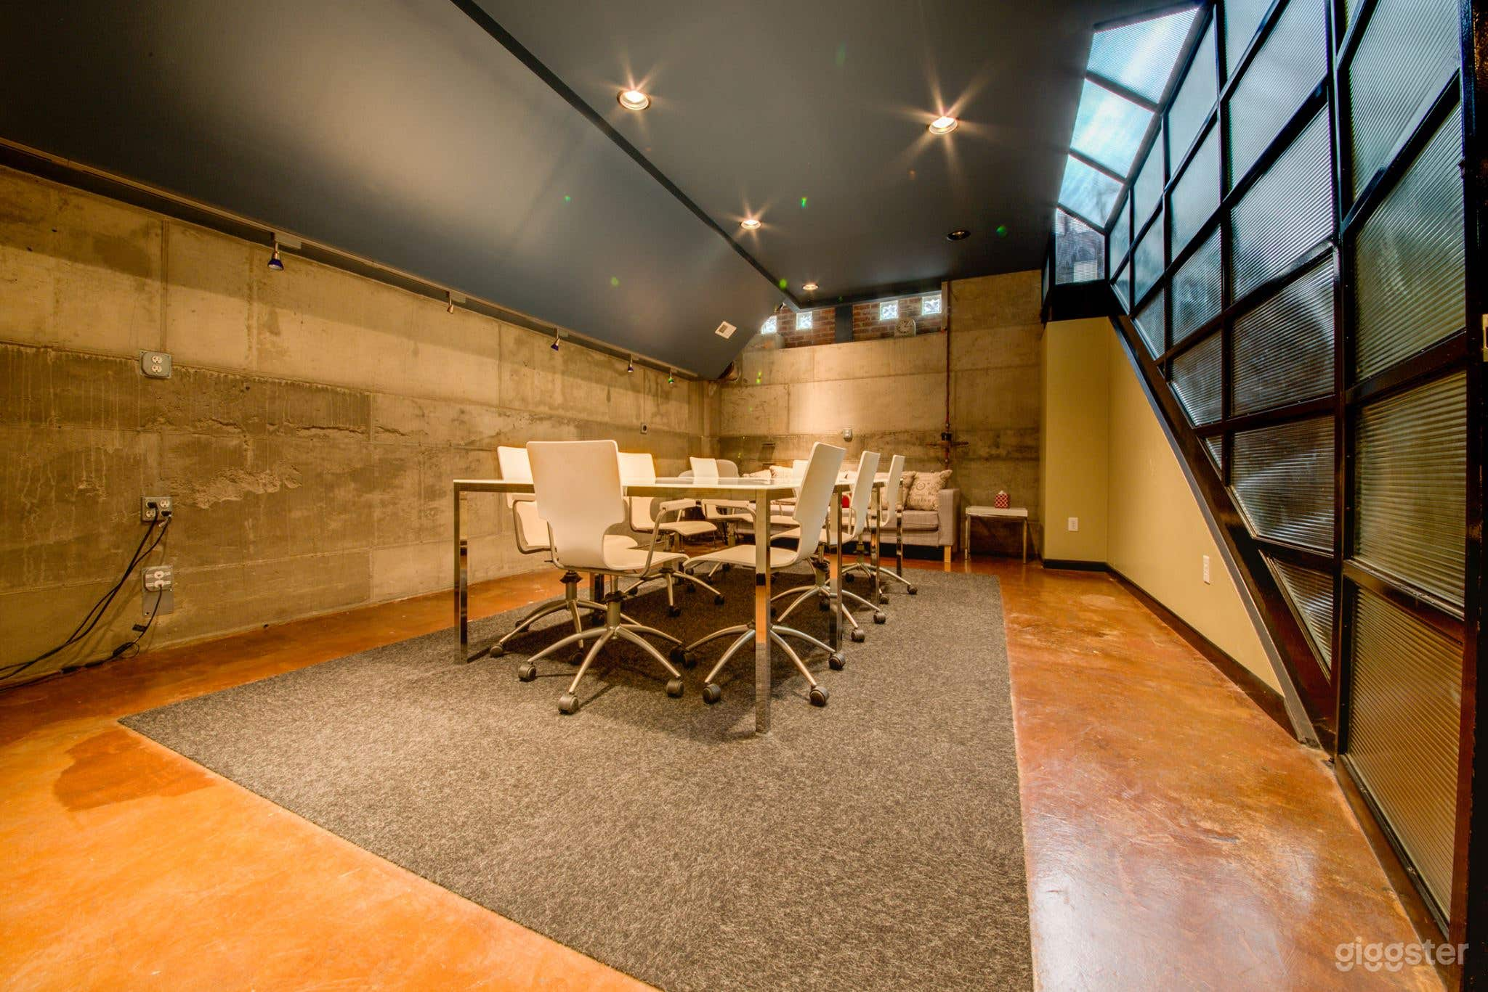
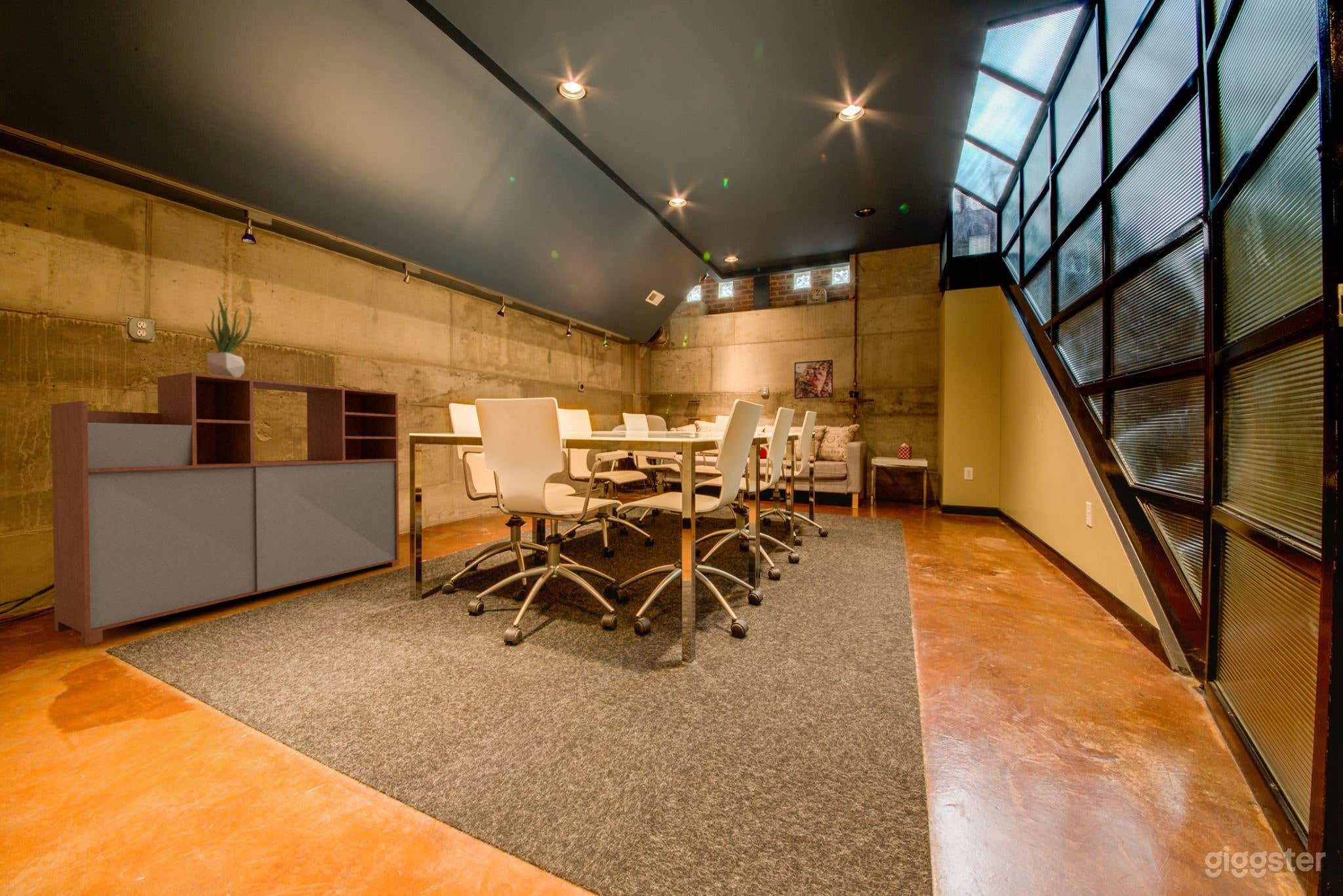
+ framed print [794,359,833,400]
+ potted plant [205,295,252,378]
+ storage cabinet [50,372,400,646]
